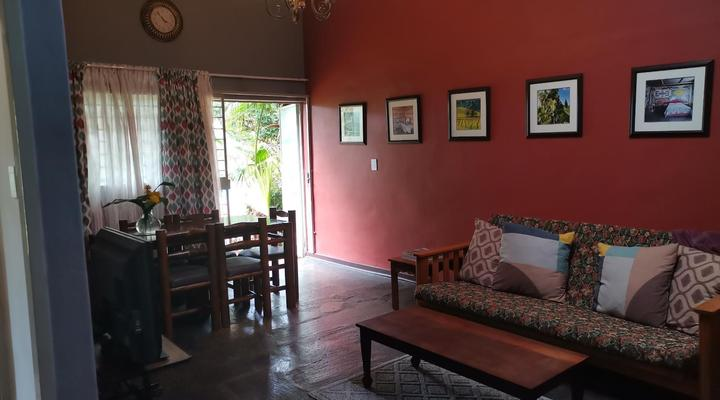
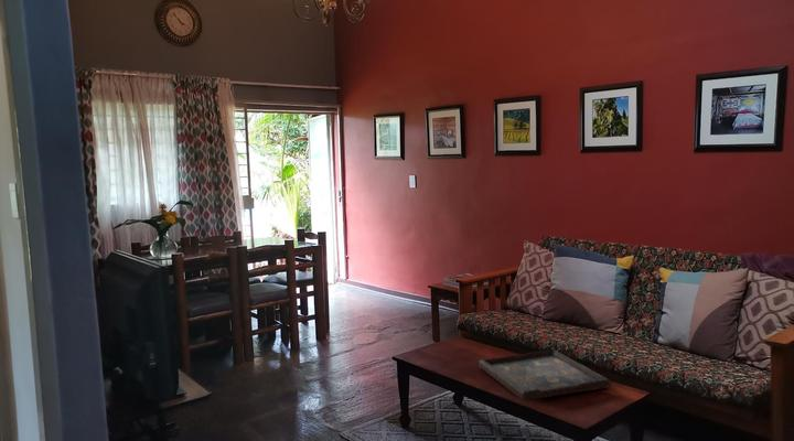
+ decorative tray [478,349,612,401]
